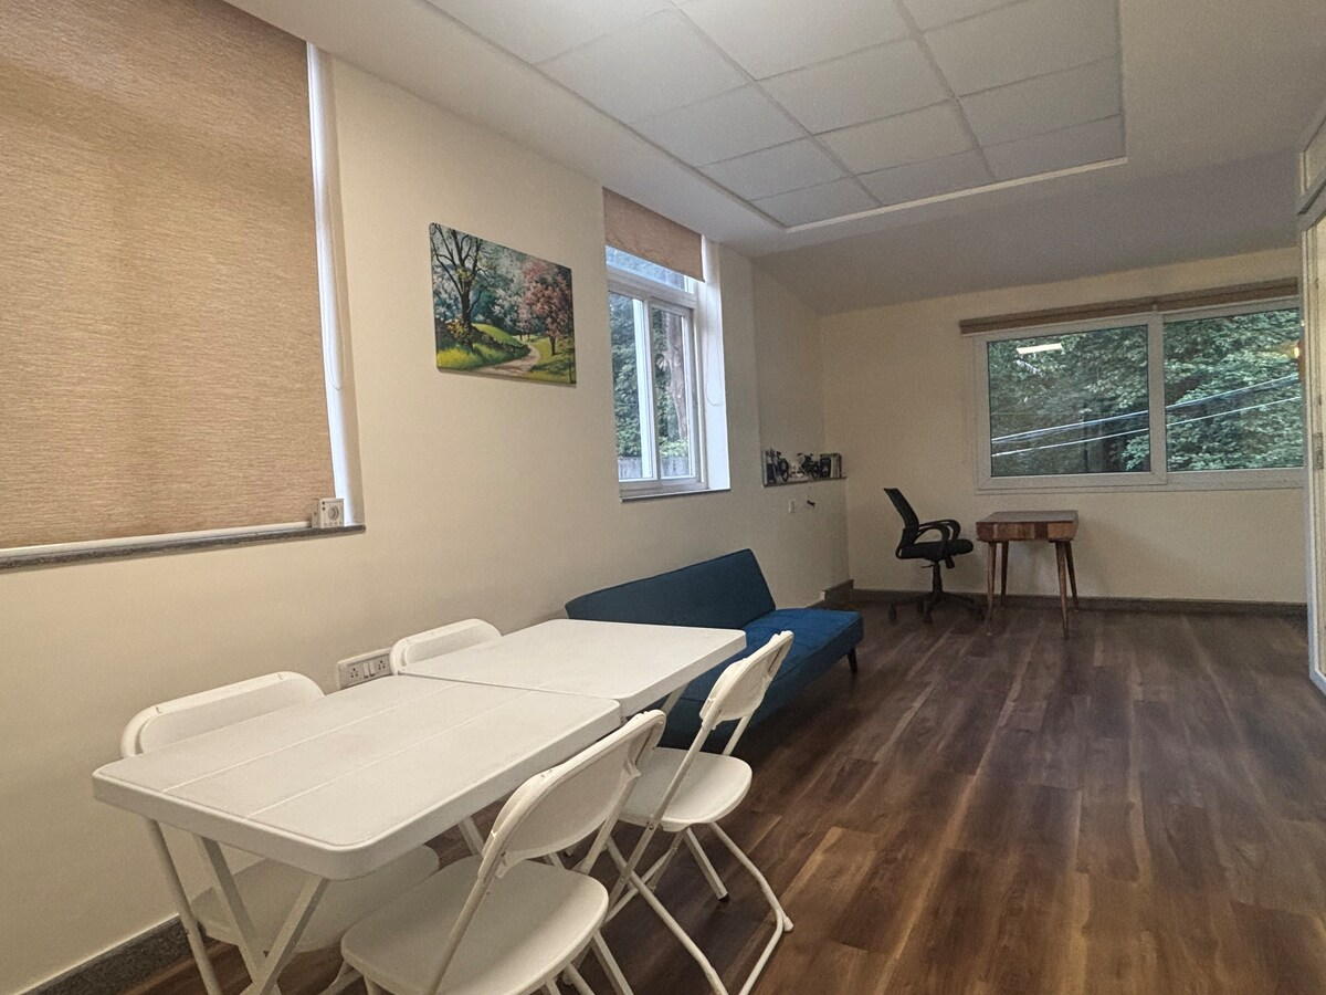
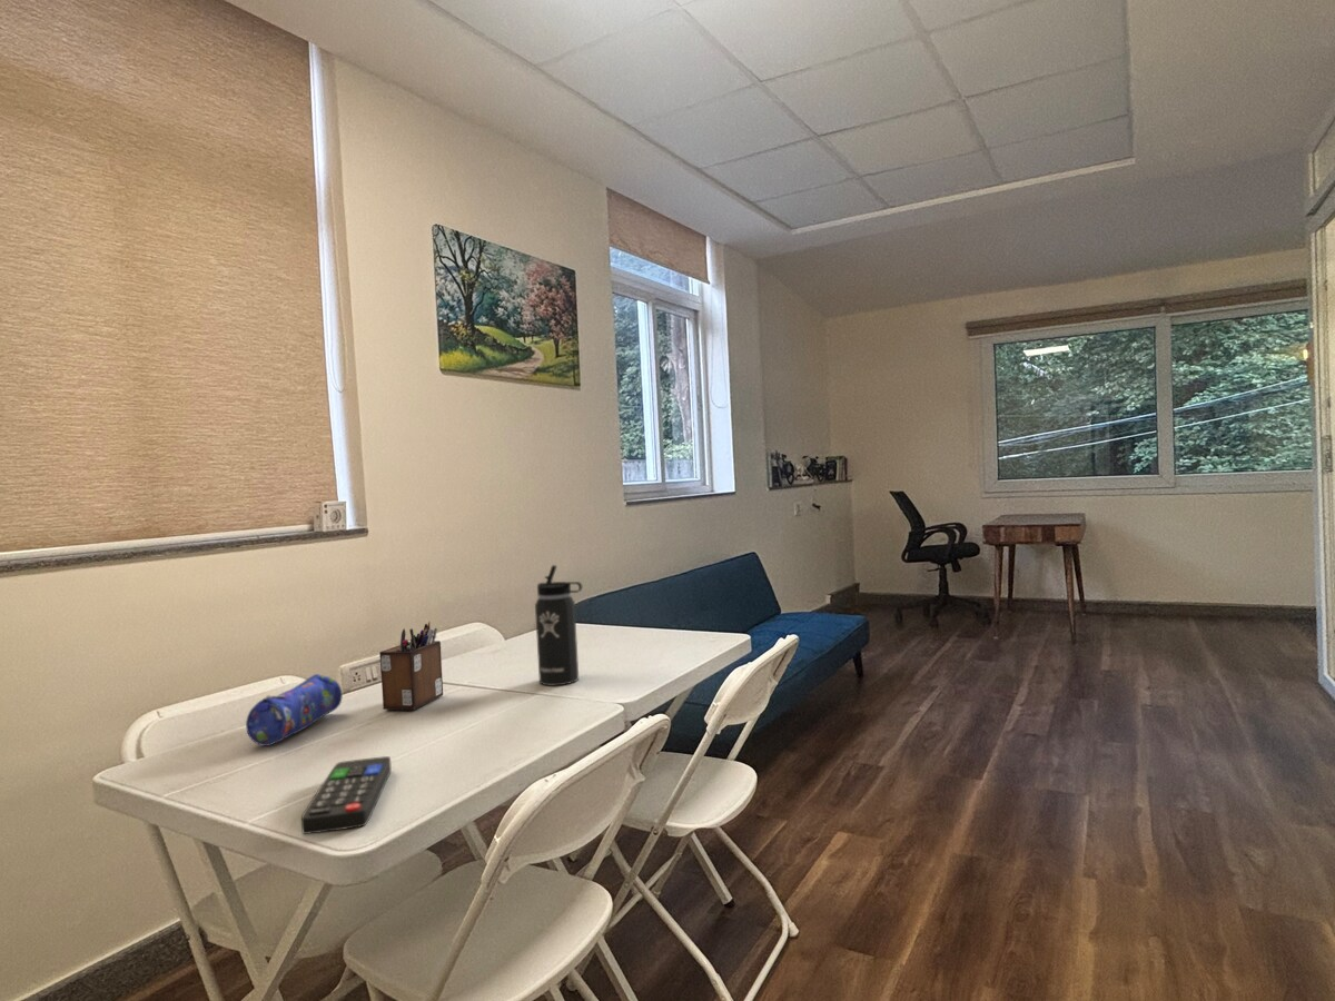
+ thermos bottle [534,564,583,686]
+ desk organizer [378,622,444,711]
+ remote control [300,755,393,835]
+ pencil case [245,673,344,747]
